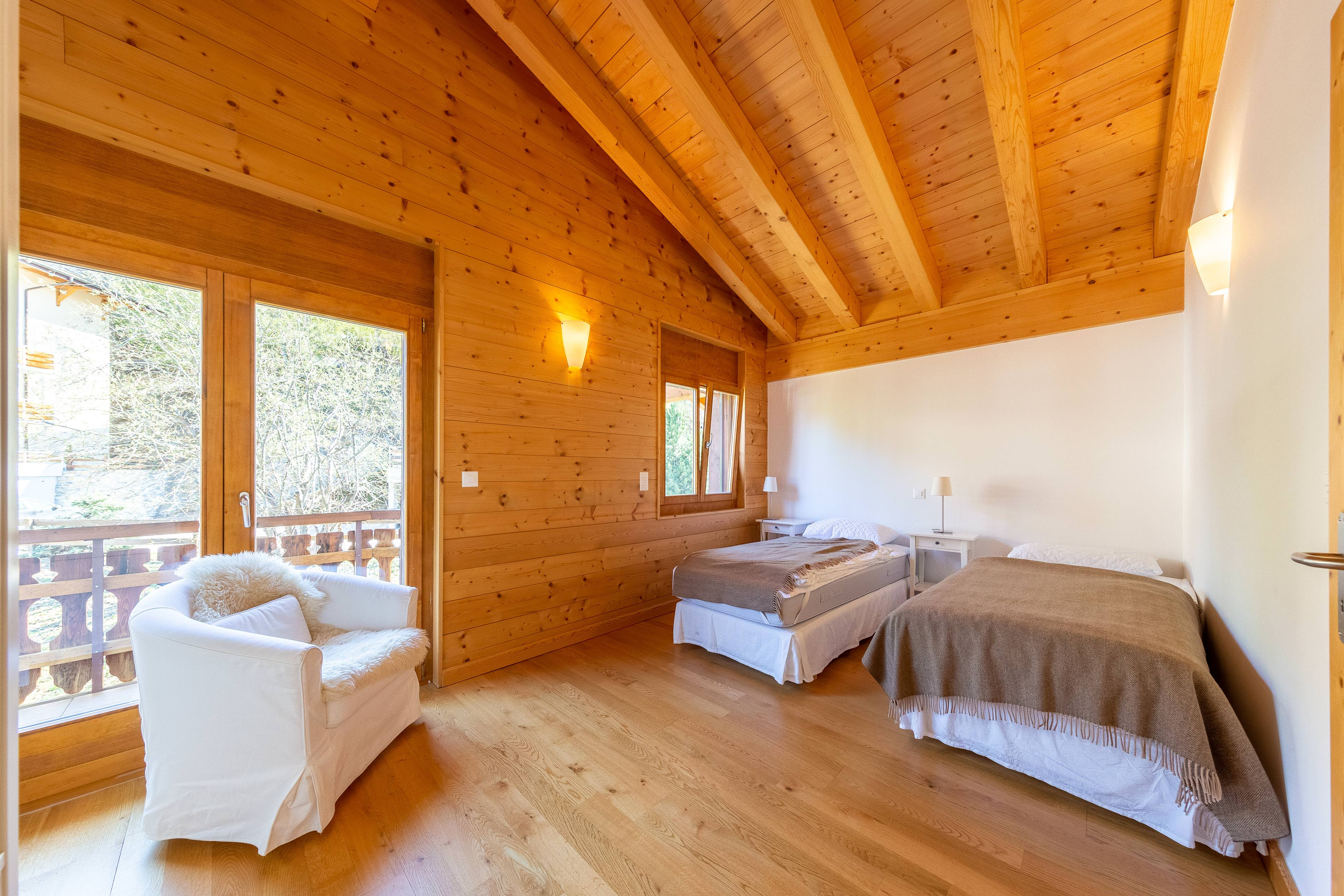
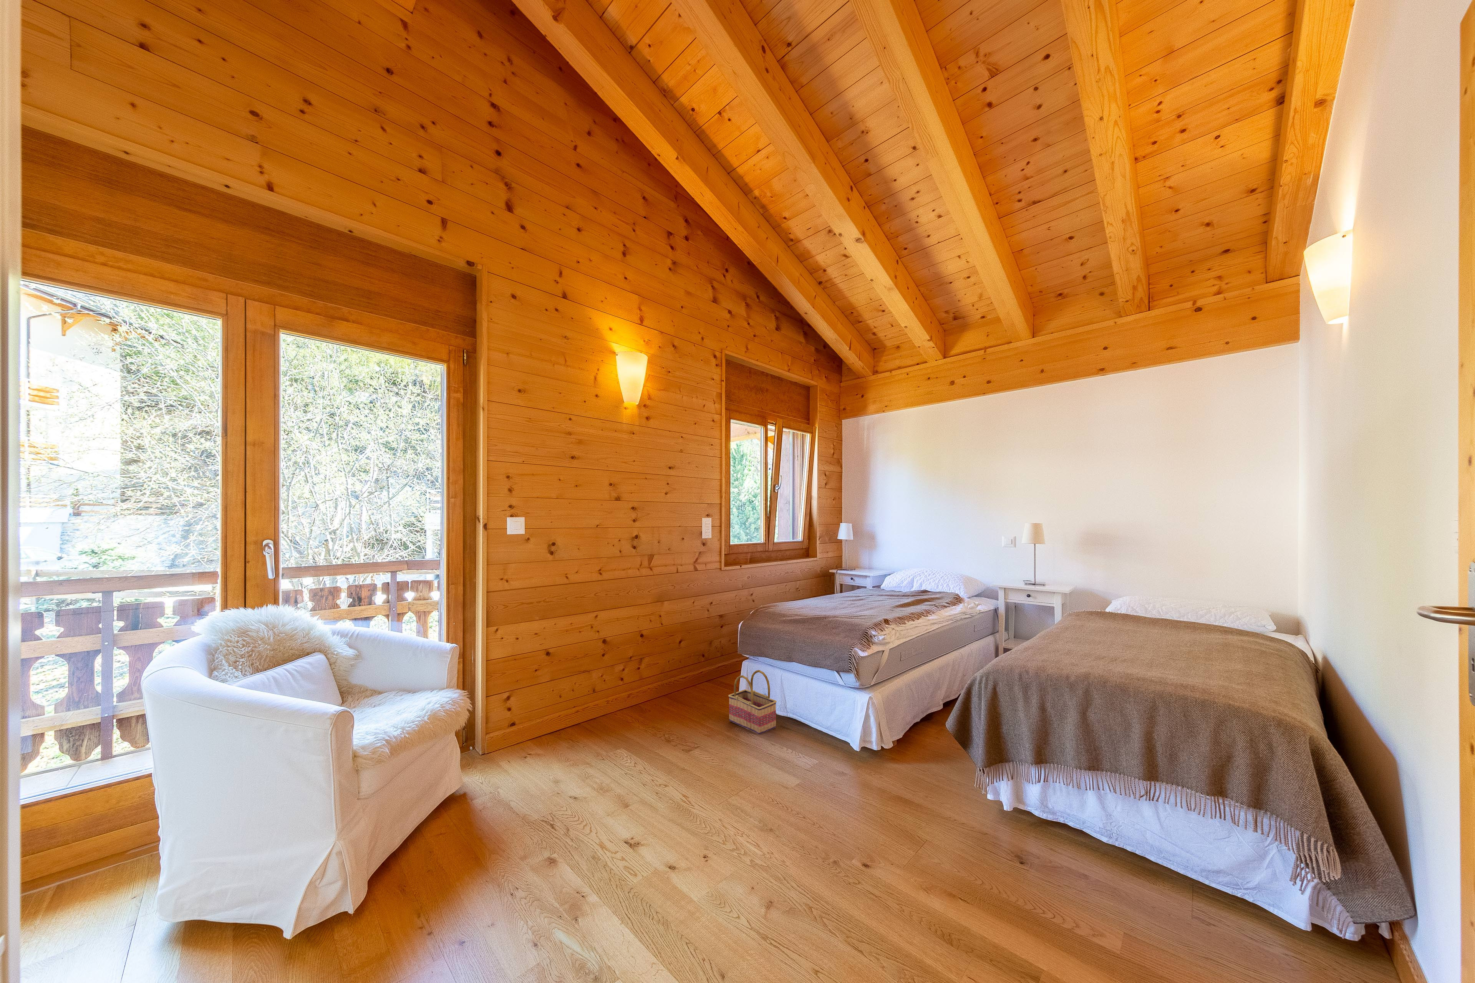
+ basket [728,669,777,735]
